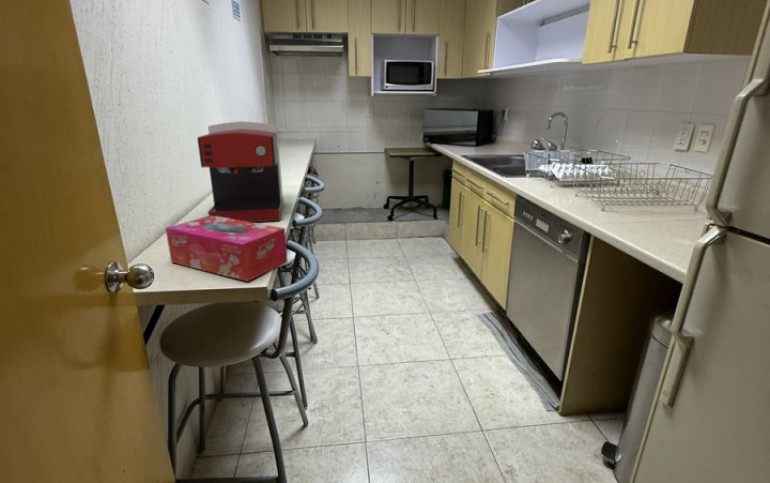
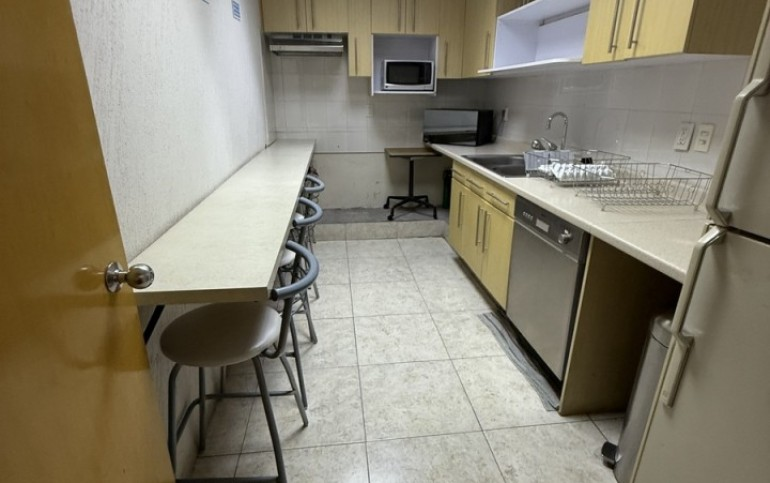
- tissue box [164,215,289,283]
- coffee maker [196,120,284,223]
